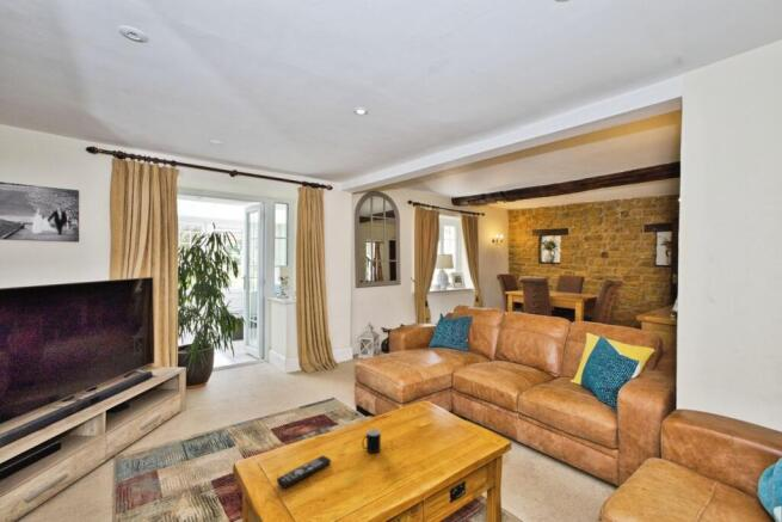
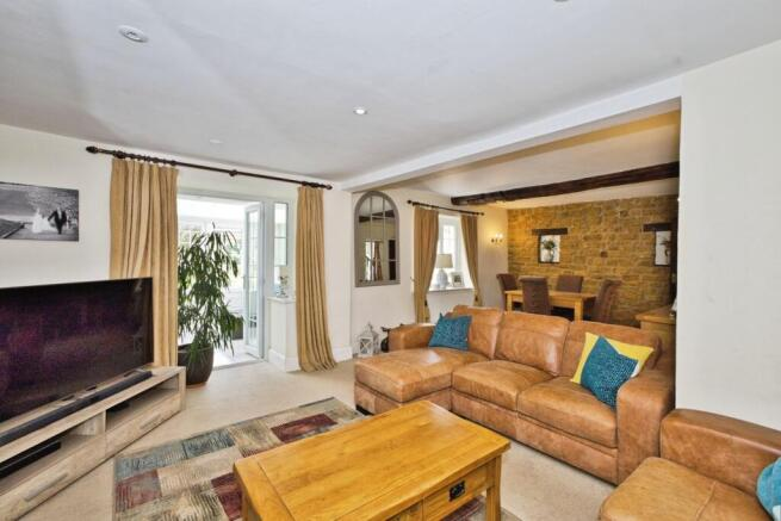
- cup [361,428,382,454]
- remote control [276,454,332,489]
